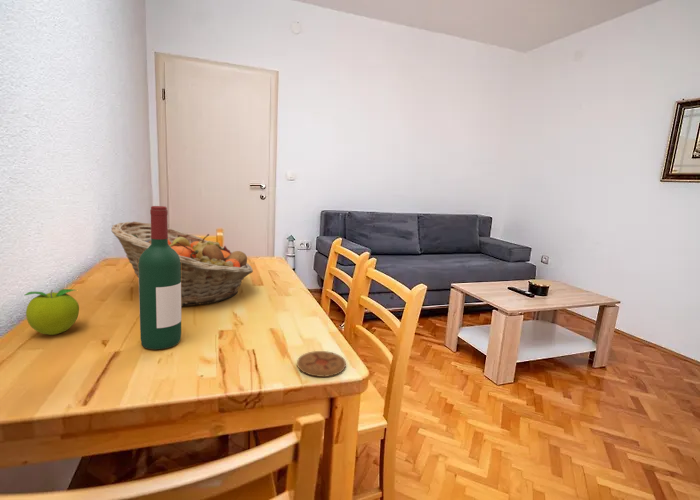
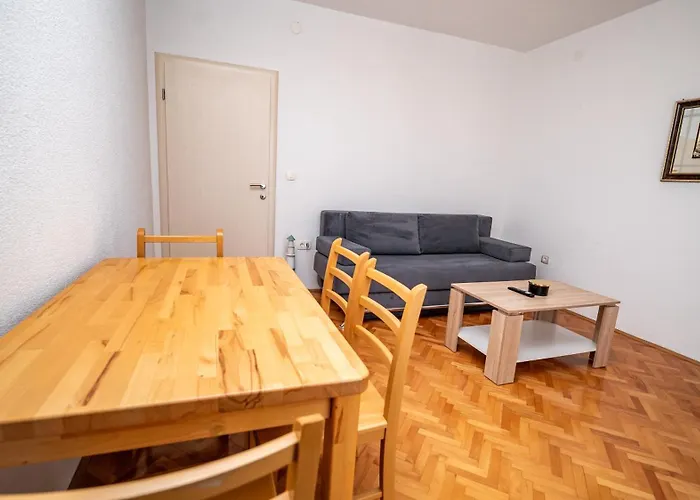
- coaster [296,350,347,378]
- wine bottle [138,205,182,350]
- fruit [24,288,80,336]
- fruit basket [111,220,254,307]
